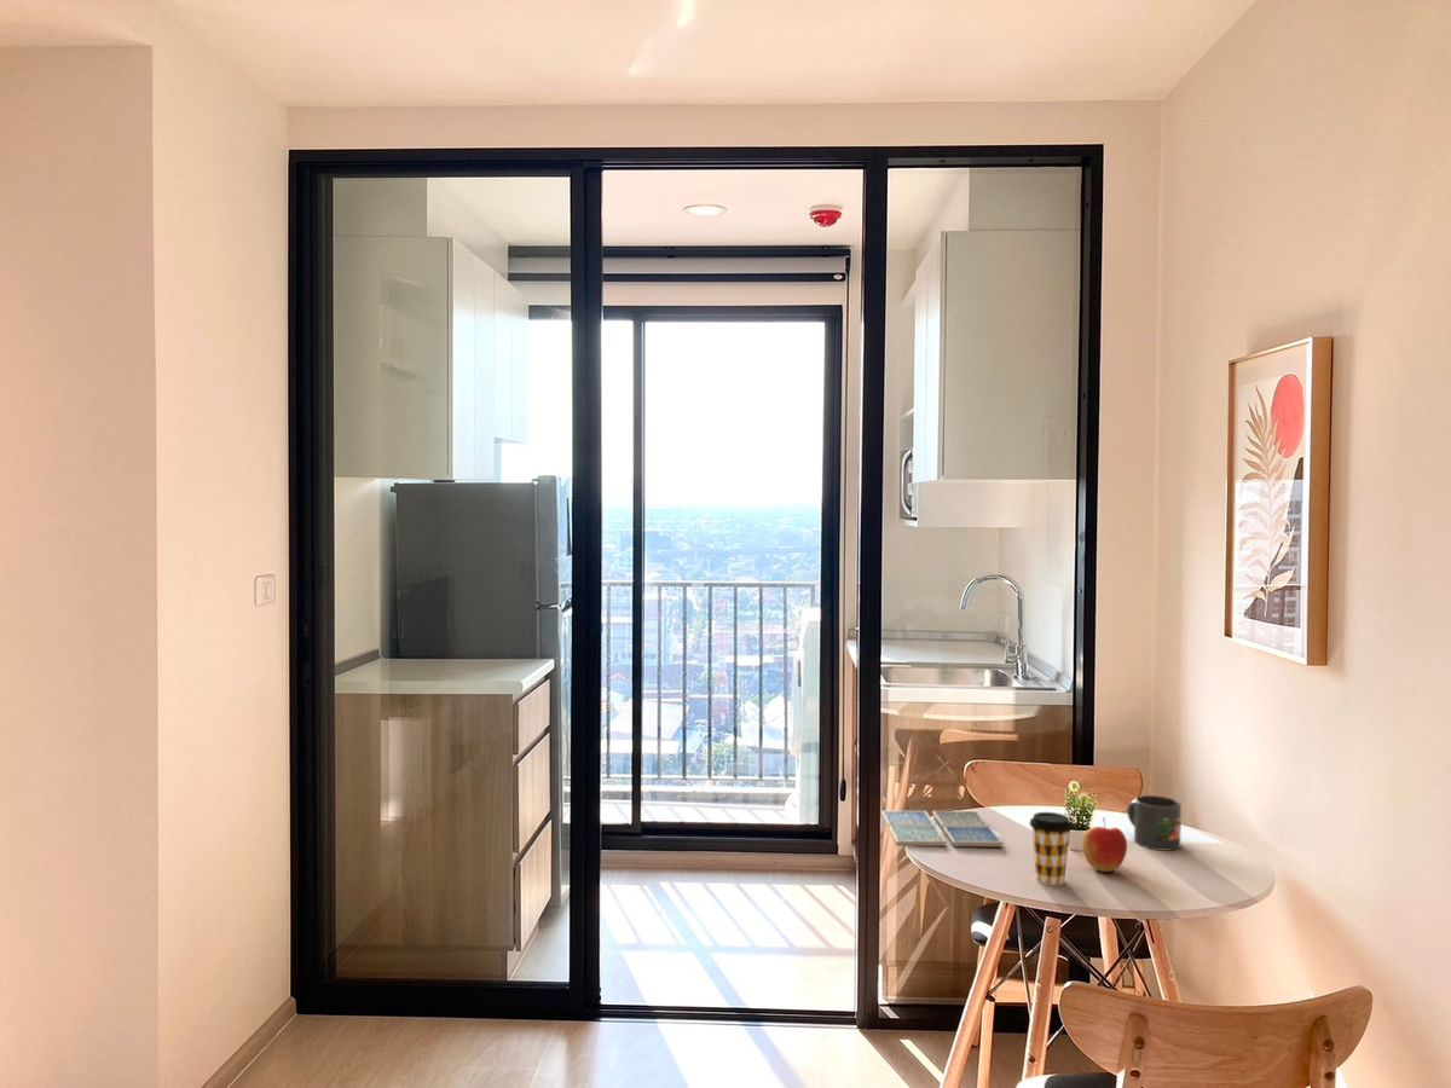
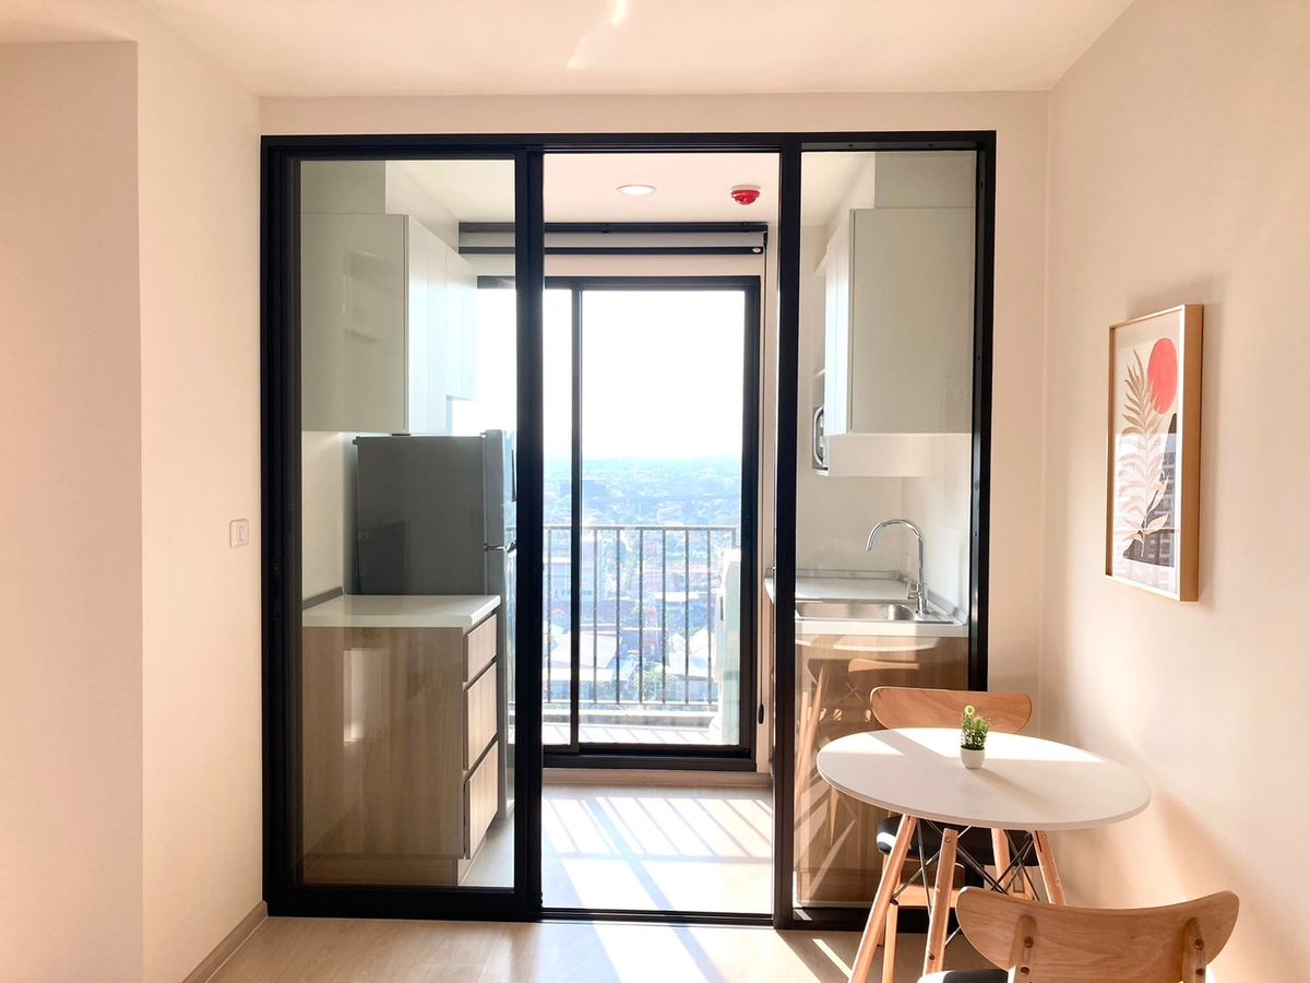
- coffee cup [1028,811,1074,886]
- drink coaster [880,810,1004,847]
- mug [1126,794,1183,852]
- apple [1081,816,1128,873]
